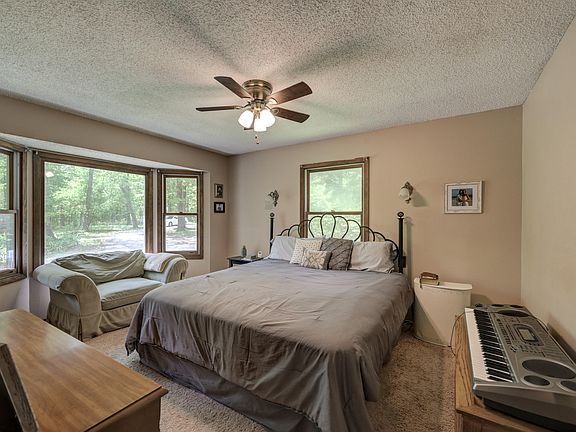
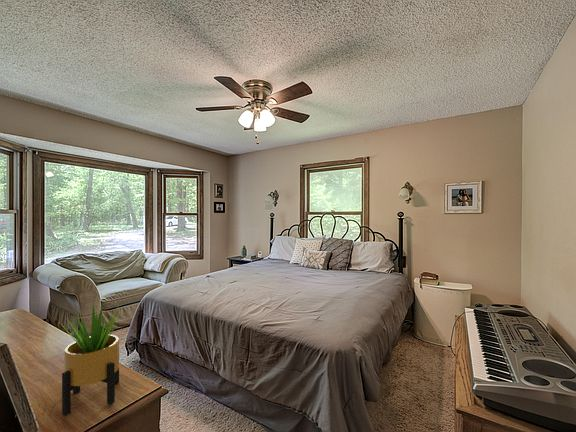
+ potted plant [59,301,122,417]
